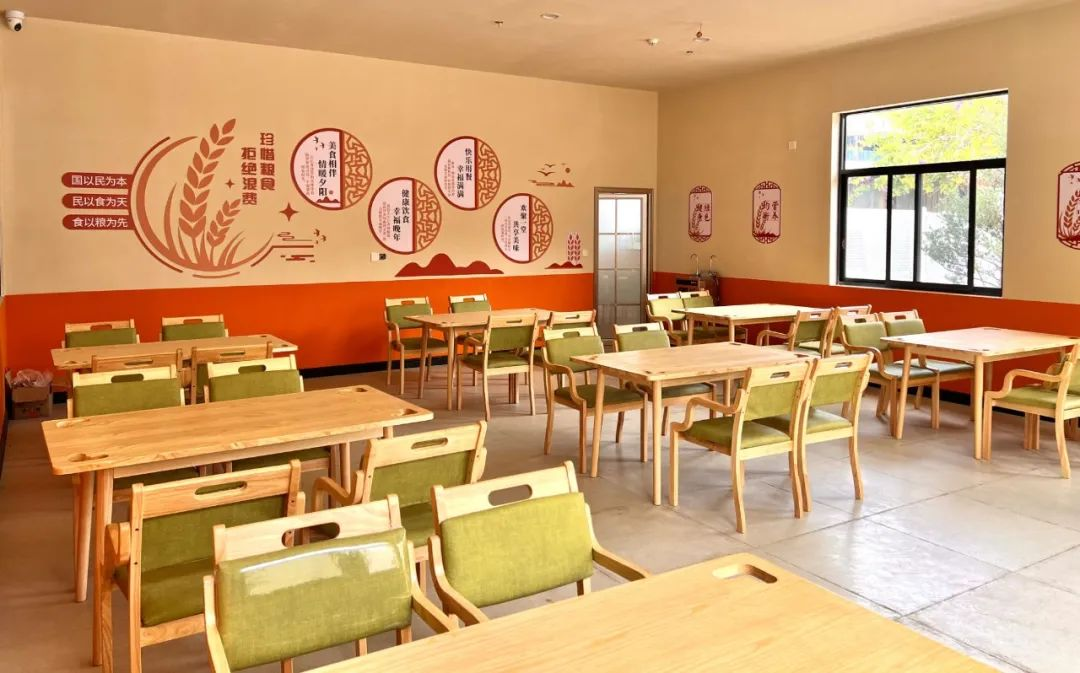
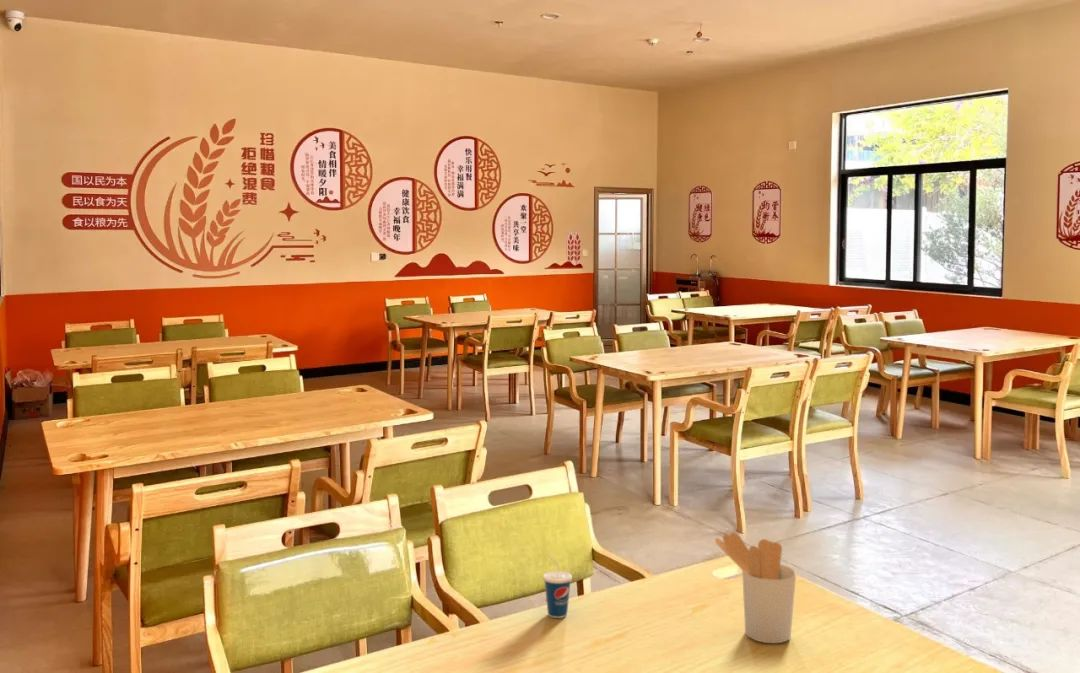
+ cup [542,554,573,619]
+ utensil holder [714,532,797,644]
